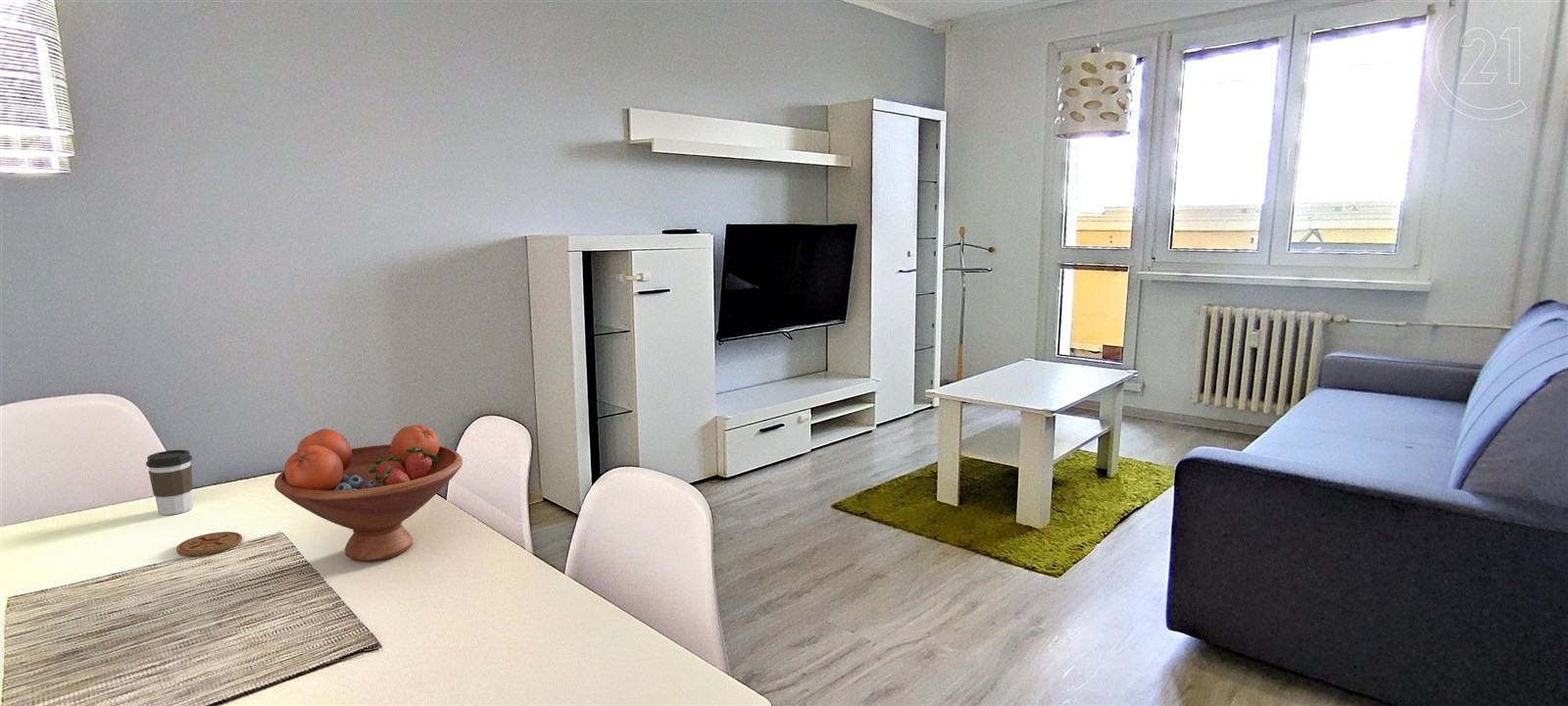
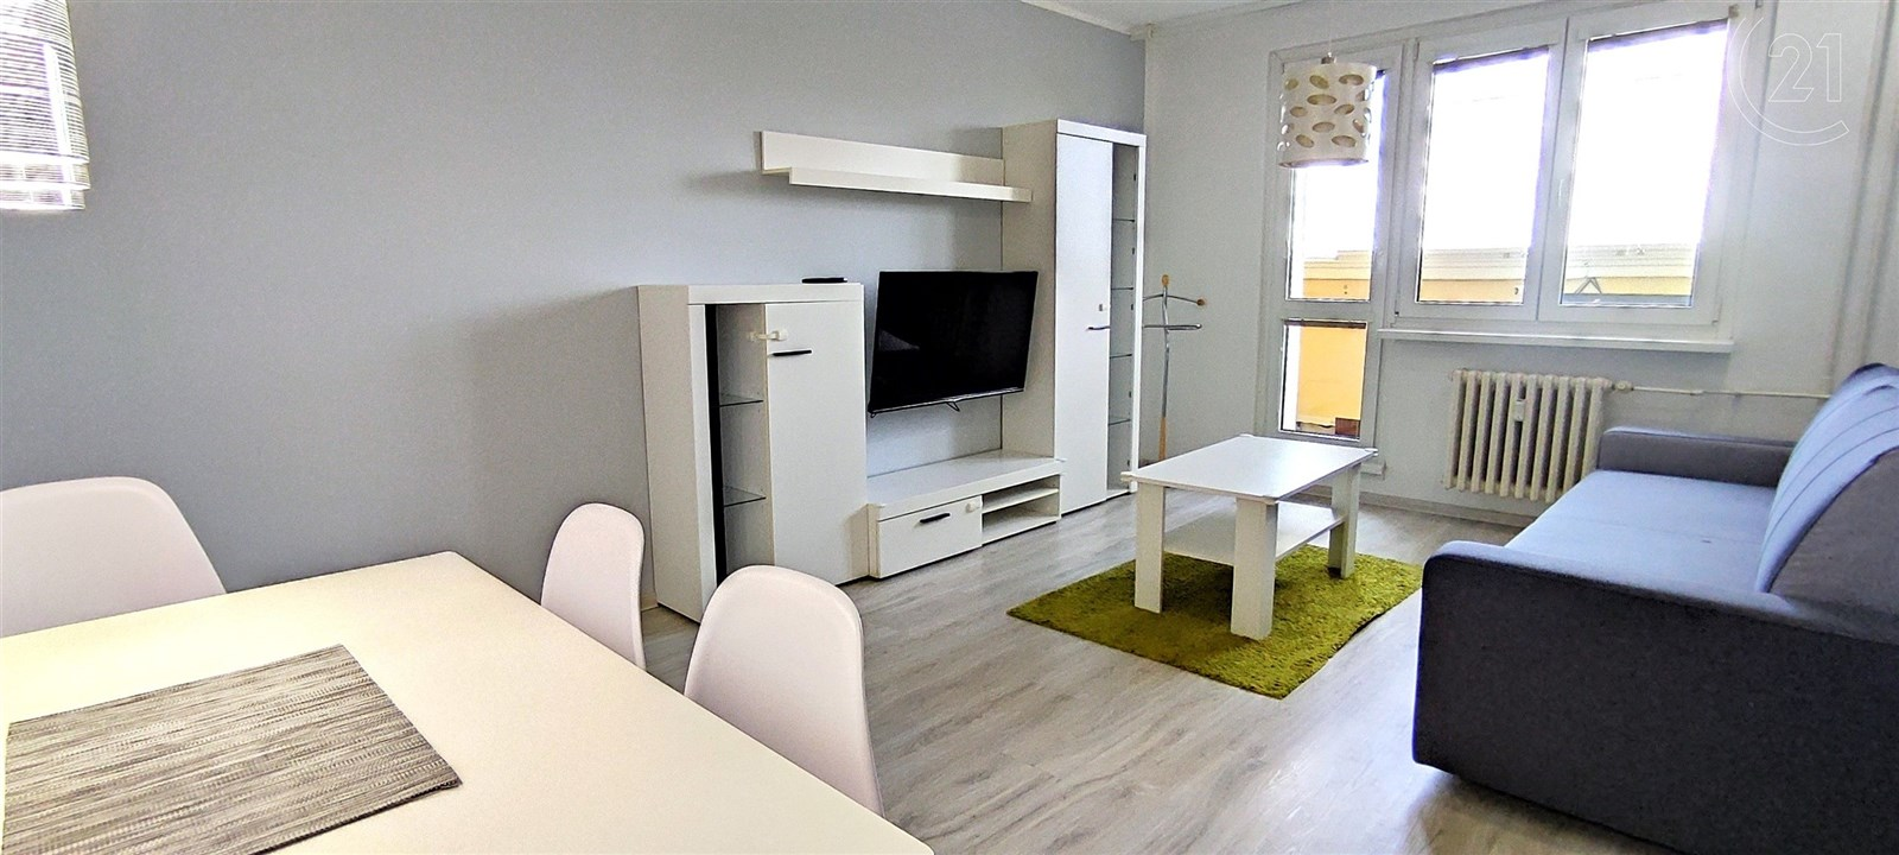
- fruit bowl [273,424,464,562]
- coaster [175,530,243,557]
- coffee cup [145,449,193,516]
